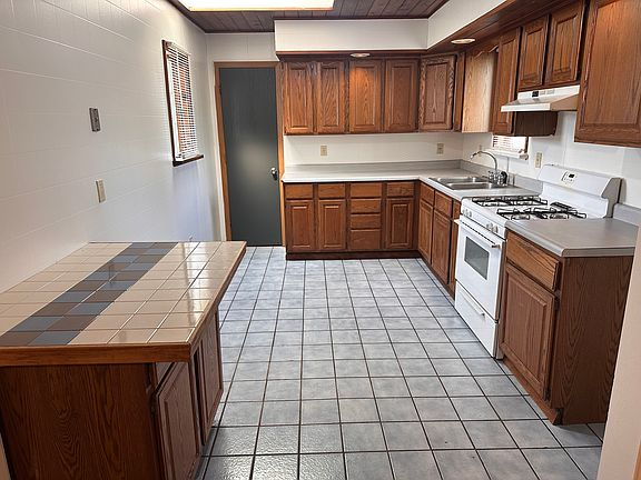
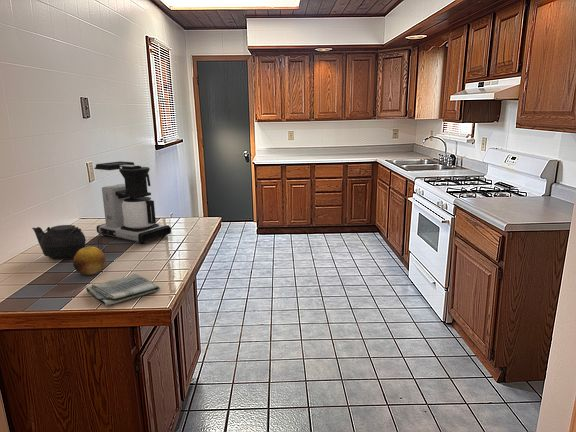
+ fruit [72,245,106,276]
+ coffee maker [93,160,172,245]
+ dish towel [85,273,161,307]
+ teapot [31,224,87,260]
